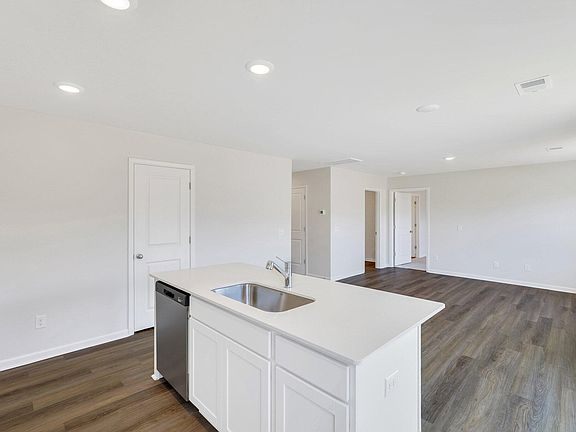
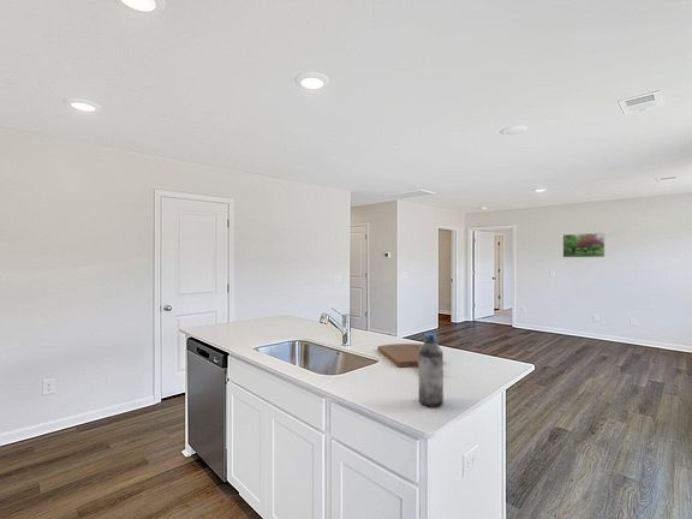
+ cutting board [376,342,423,368]
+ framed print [562,232,606,258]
+ water bottle [417,333,445,408]
